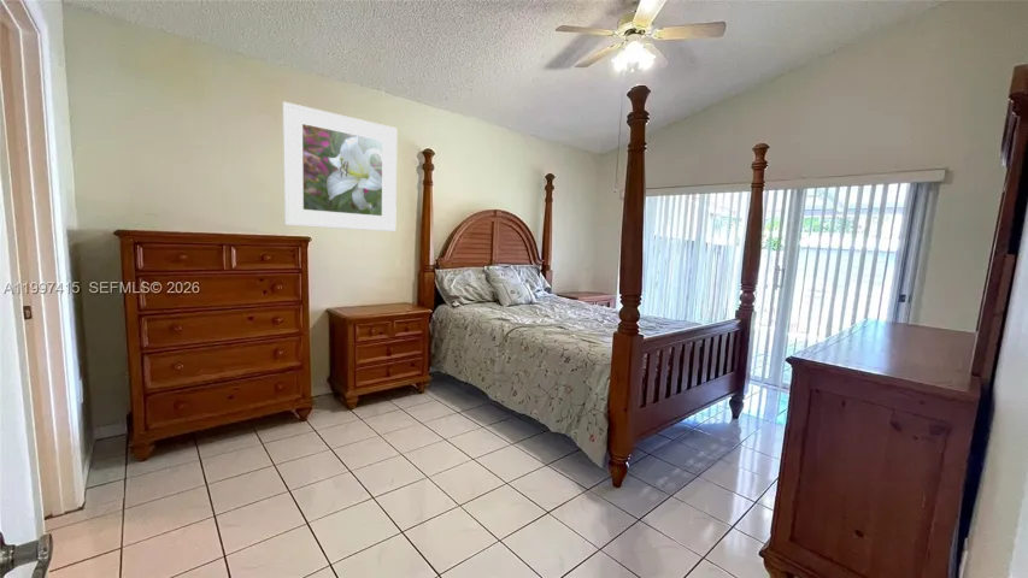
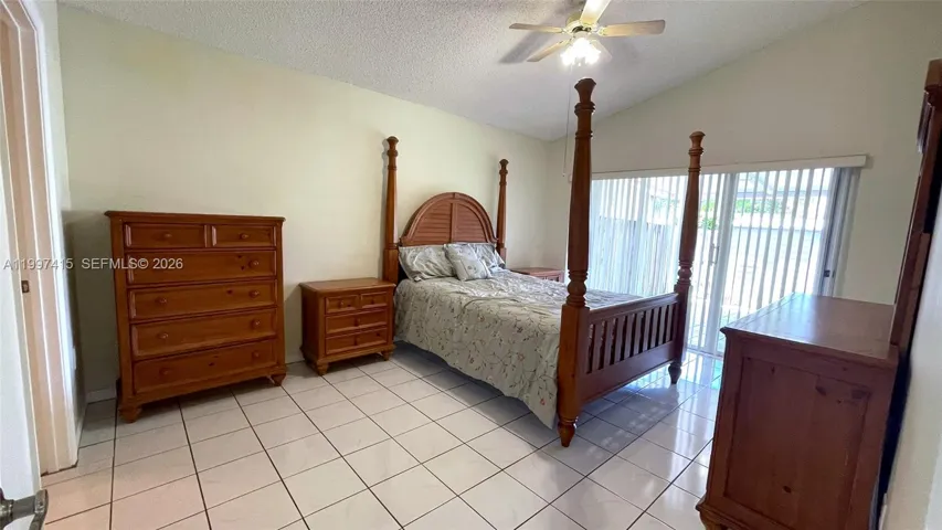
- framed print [282,101,398,232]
